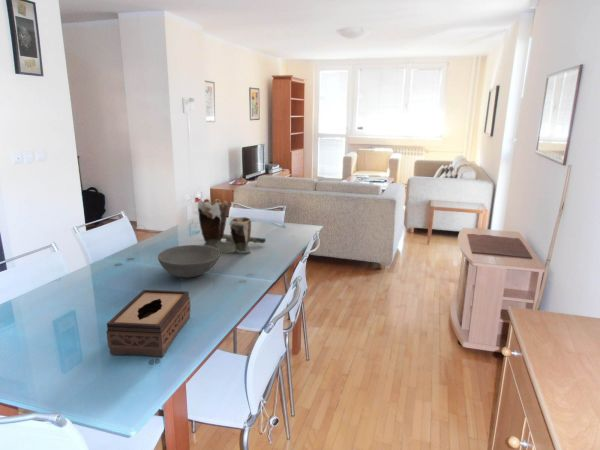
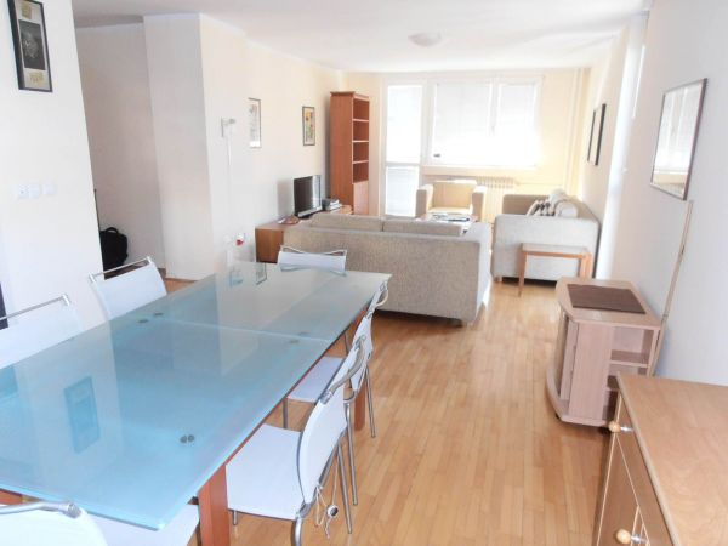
- clay pot [197,198,267,254]
- tissue box [105,289,192,358]
- bowl [157,244,221,279]
